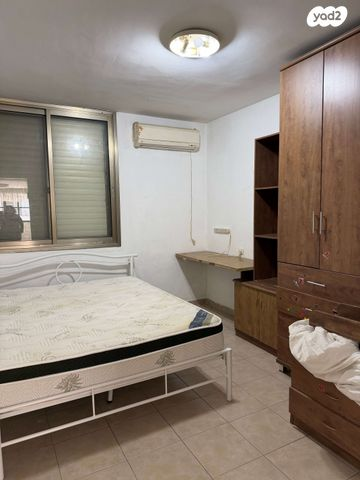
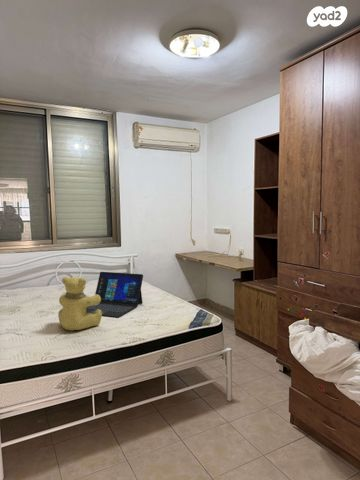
+ teddy bear [57,276,103,332]
+ laptop [86,271,144,318]
